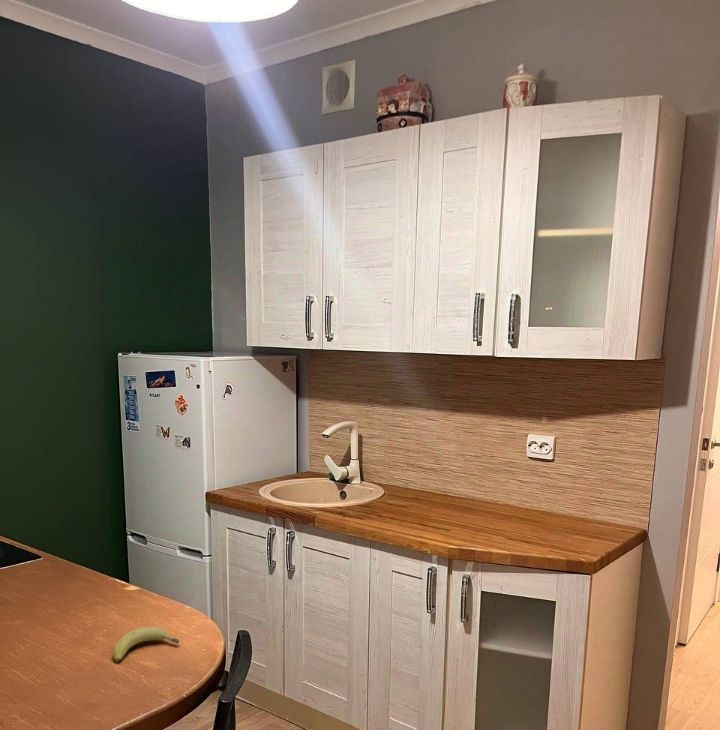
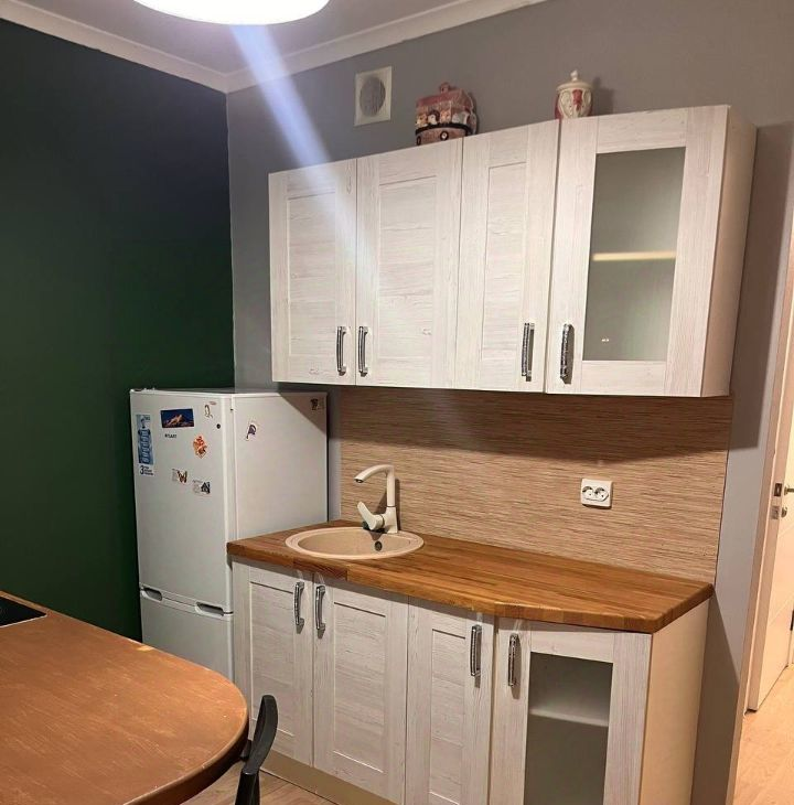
- fruit [112,626,180,663]
